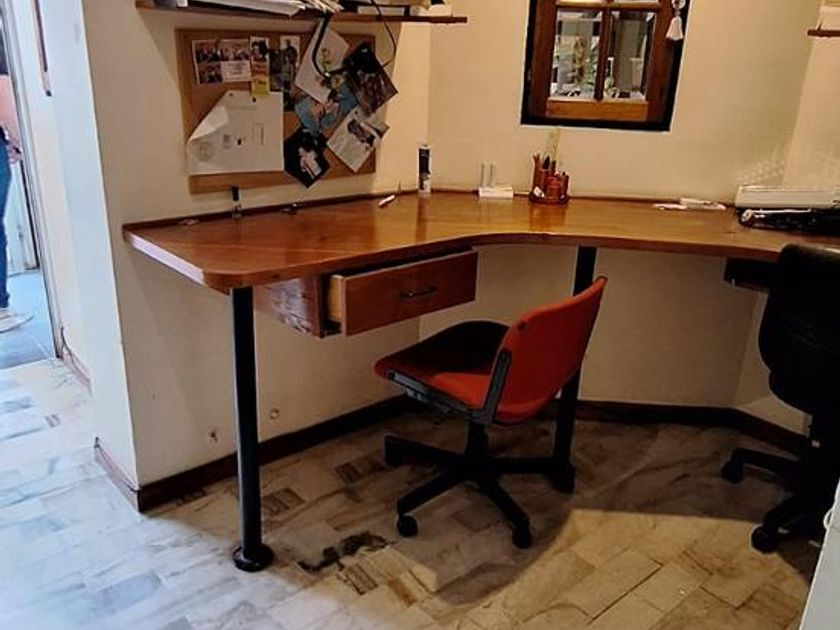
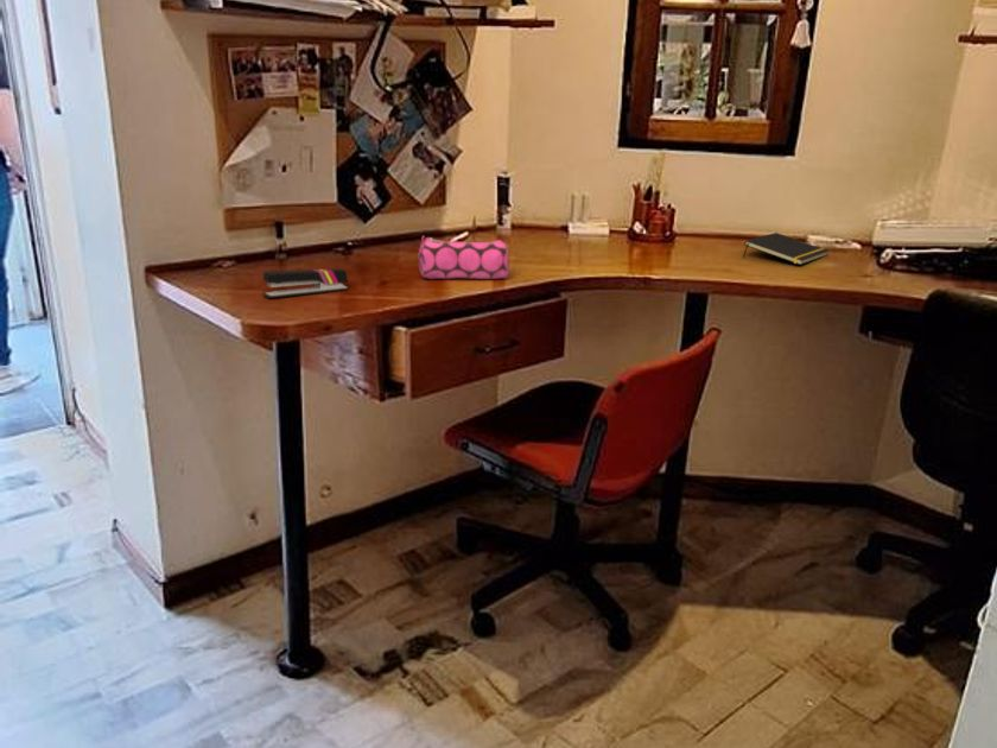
+ stapler [262,267,349,299]
+ notepad [742,232,831,266]
+ pencil case [417,235,509,280]
